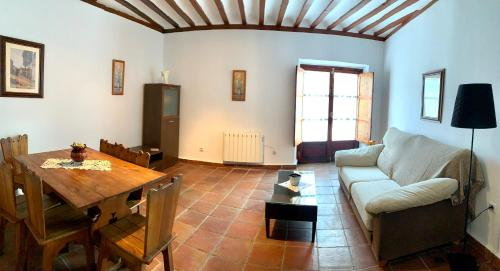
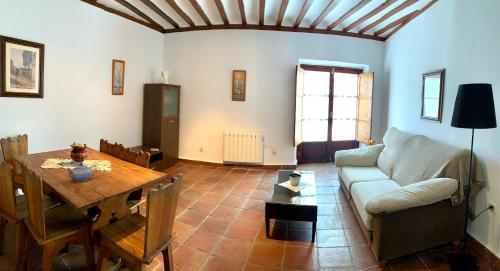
+ teapot [65,162,98,182]
